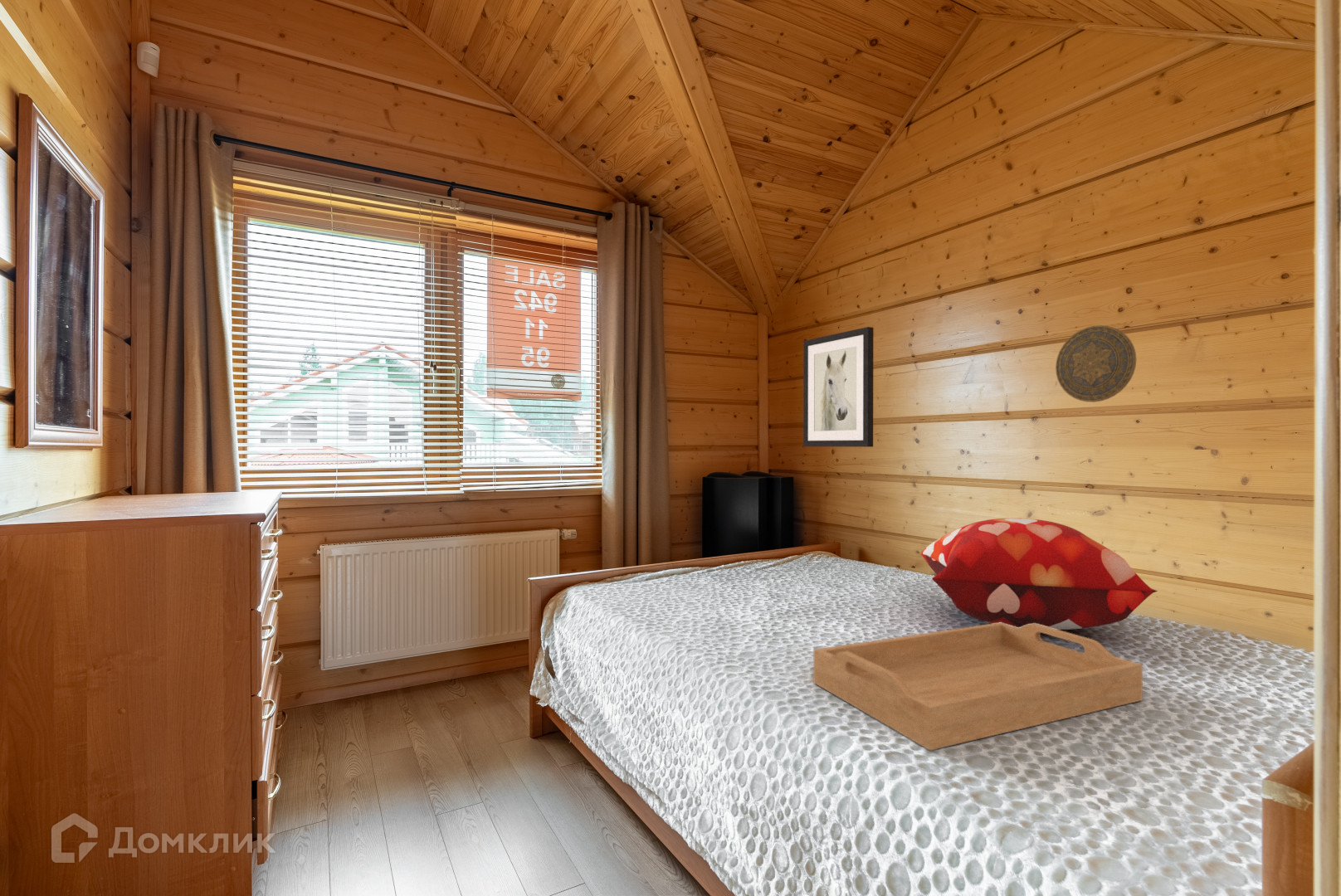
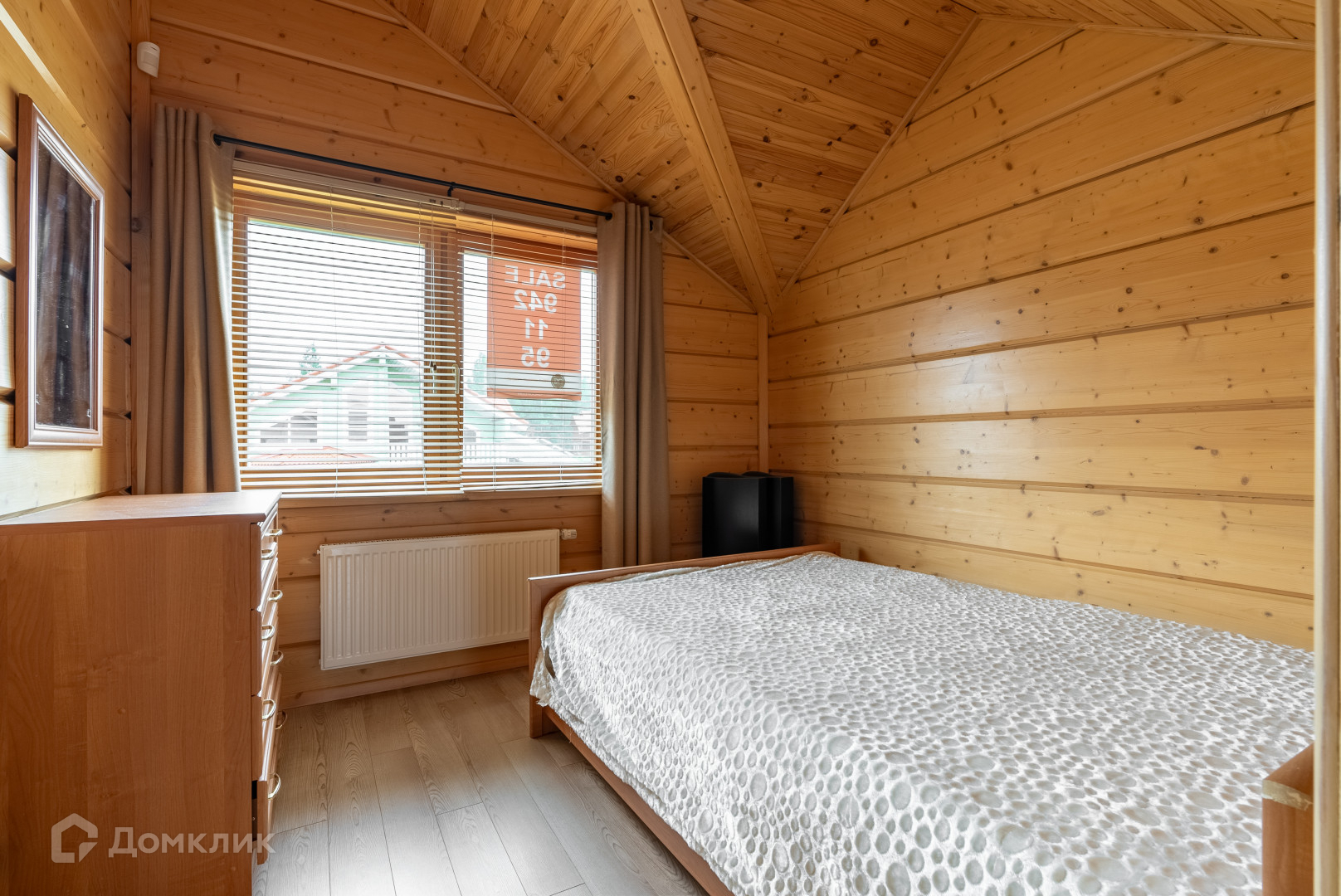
- wall art [802,326,875,448]
- serving tray [812,622,1144,751]
- decorative plate [1055,324,1137,403]
- decorative pillow [920,518,1158,631]
